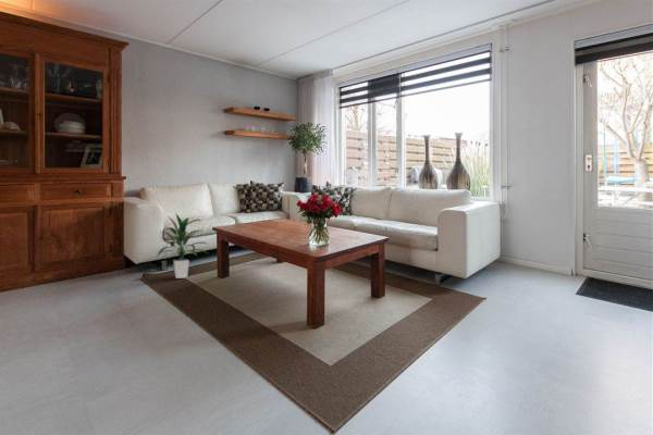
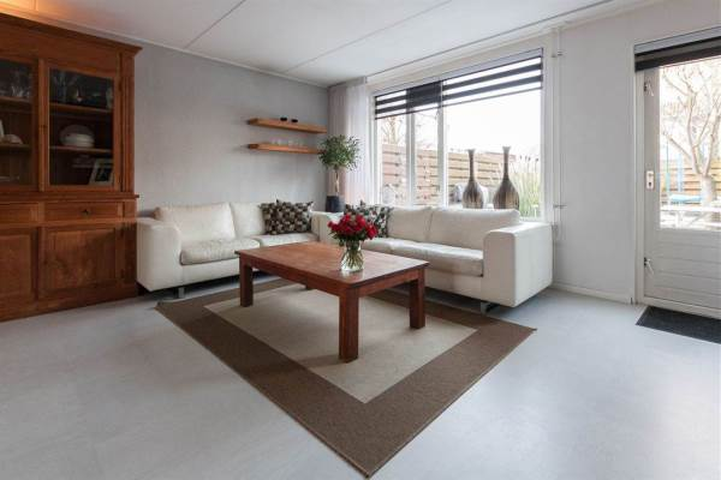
- indoor plant [156,213,208,279]
